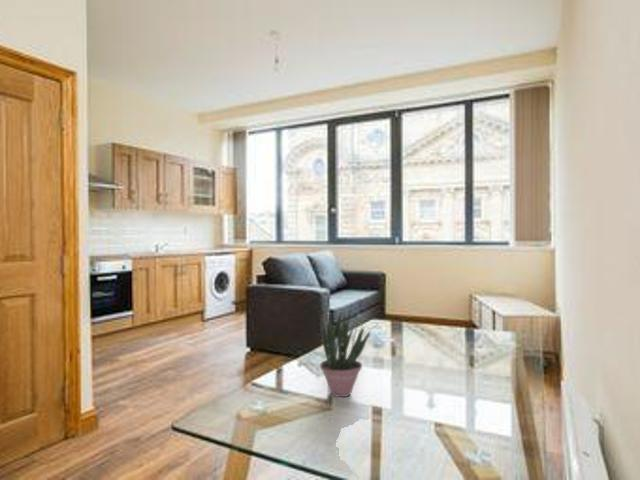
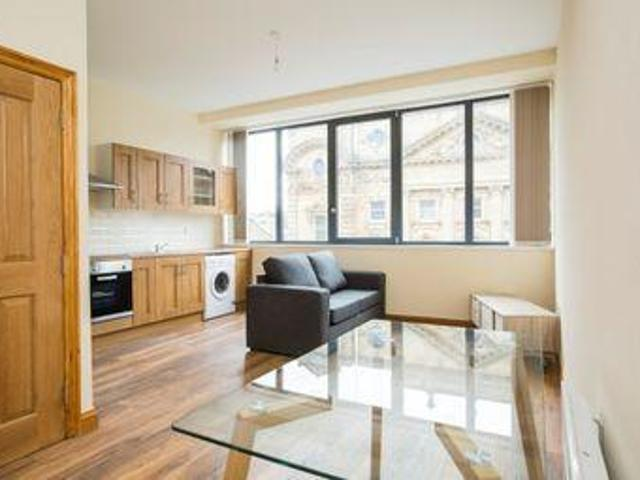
- potted plant [319,309,371,398]
